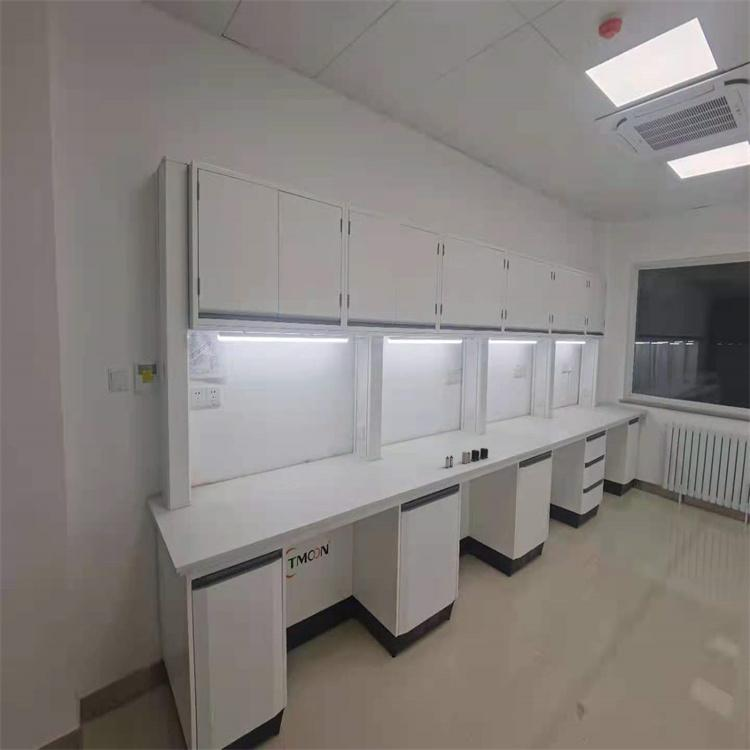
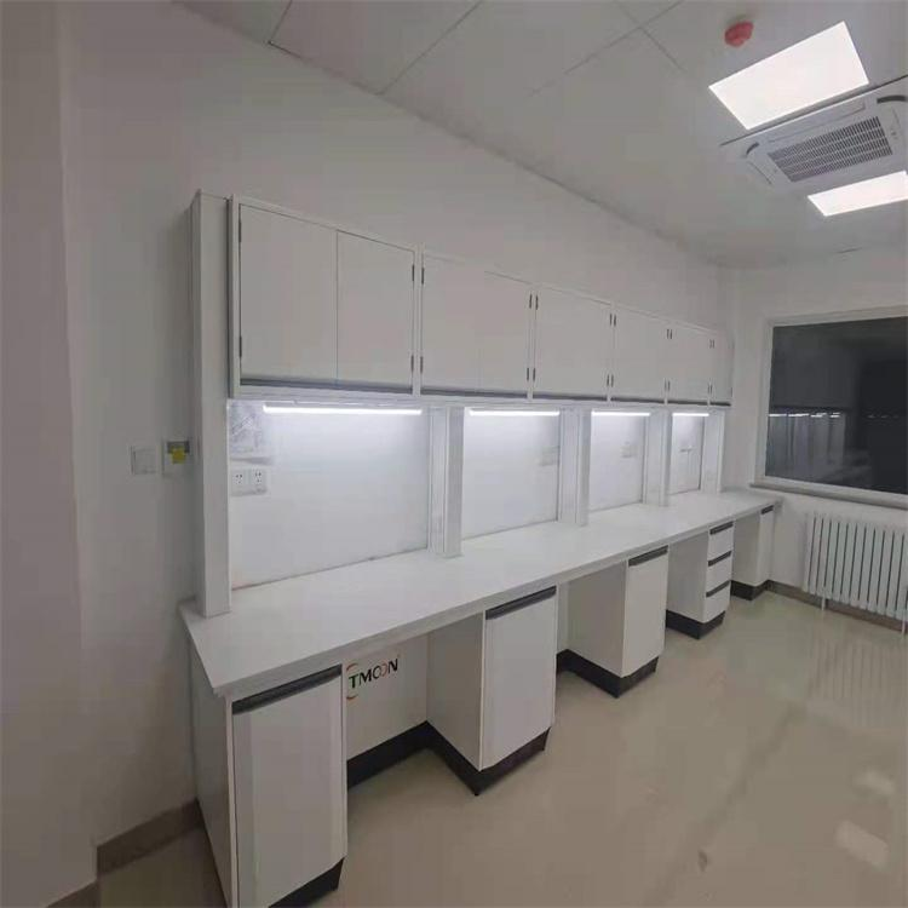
- bottle [444,447,489,468]
